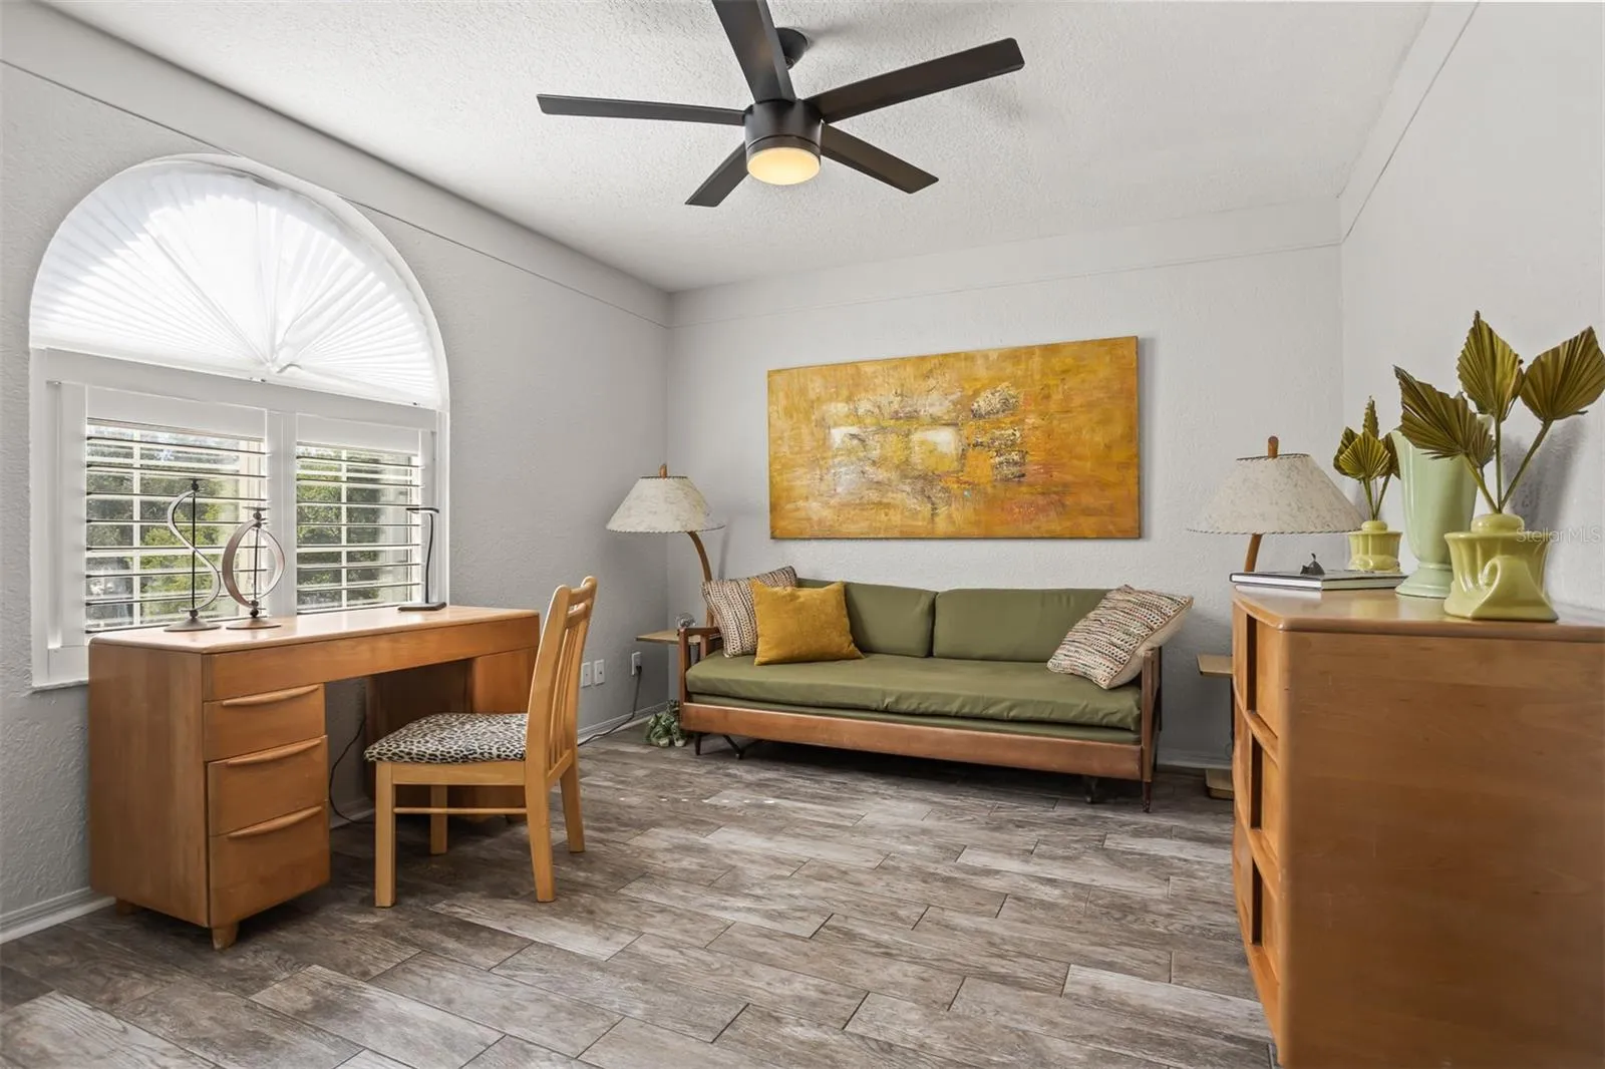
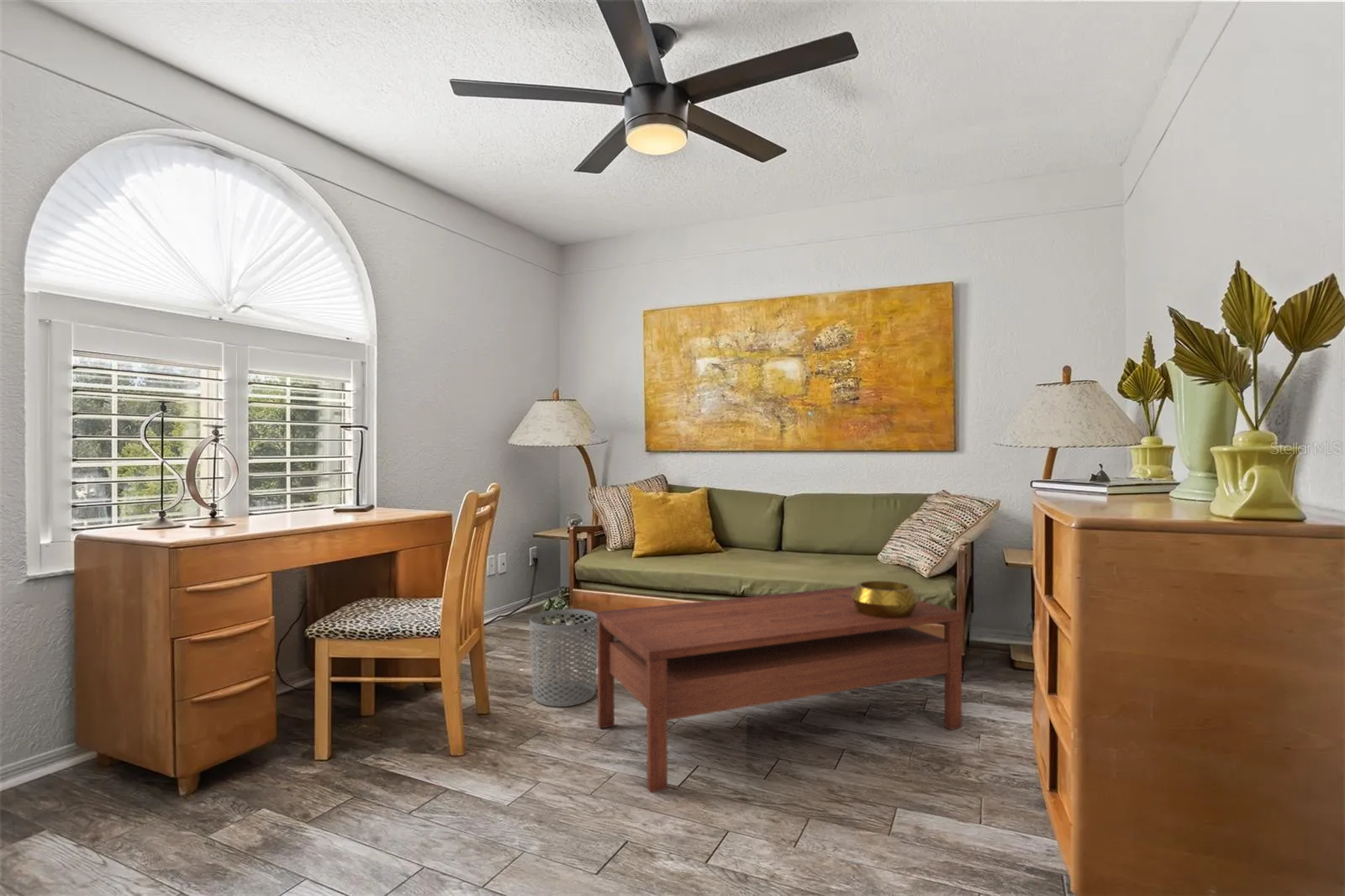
+ coffee table [596,586,963,793]
+ decorative bowl [852,580,920,619]
+ waste bin [529,609,598,708]
